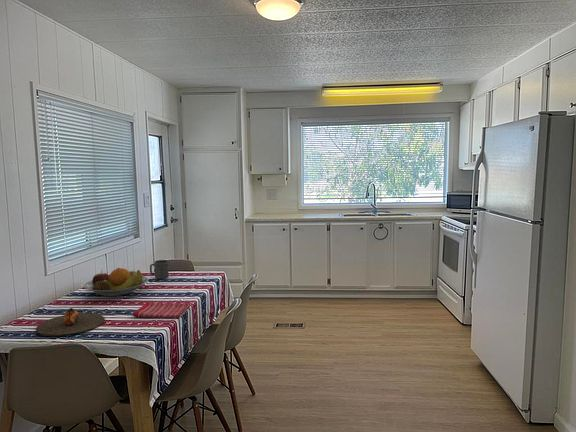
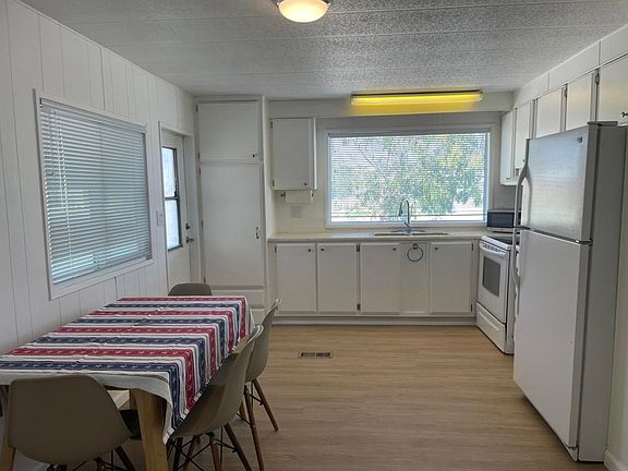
- plate [35,307,105,337]
- mug [149,259,170,280]
- dish towel [132,301,191,319]
- fruit bowl [83,267,149,297]
